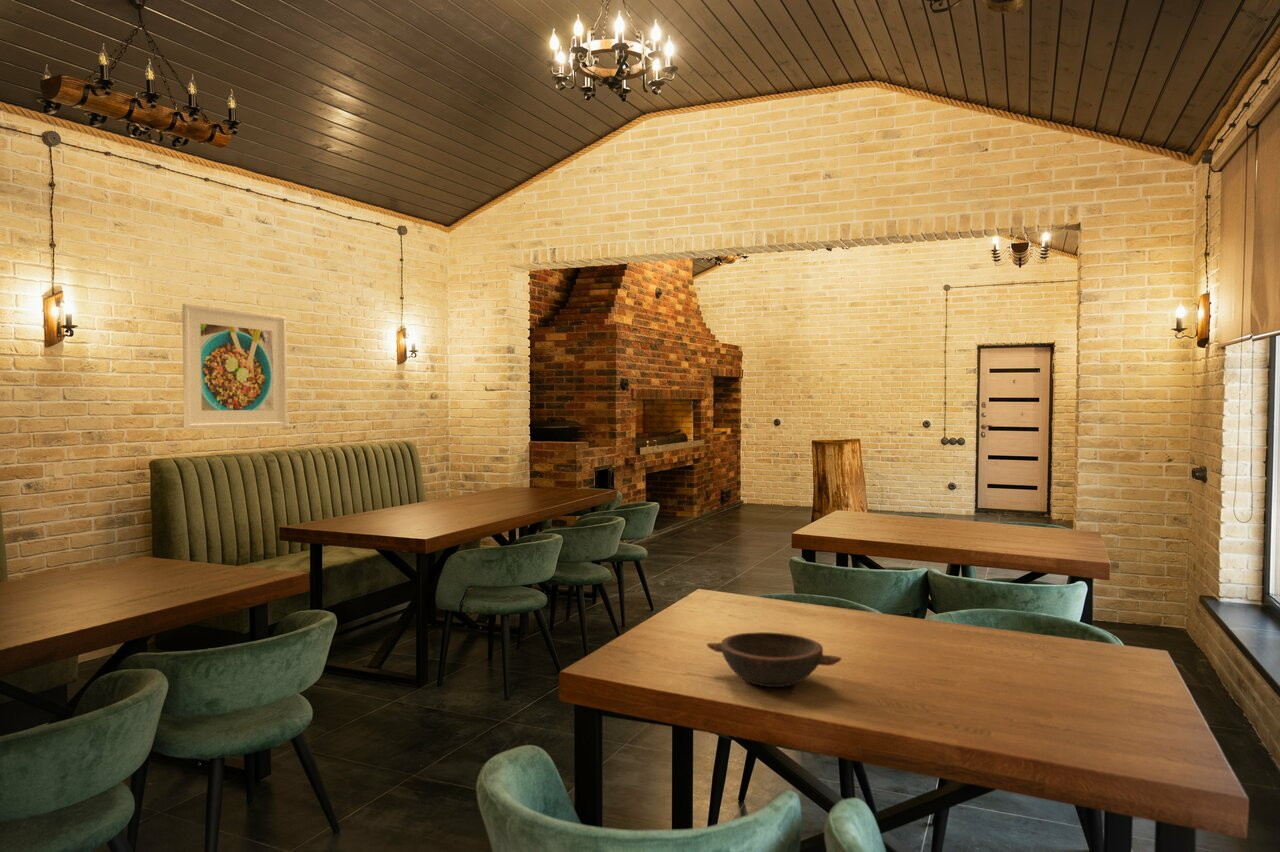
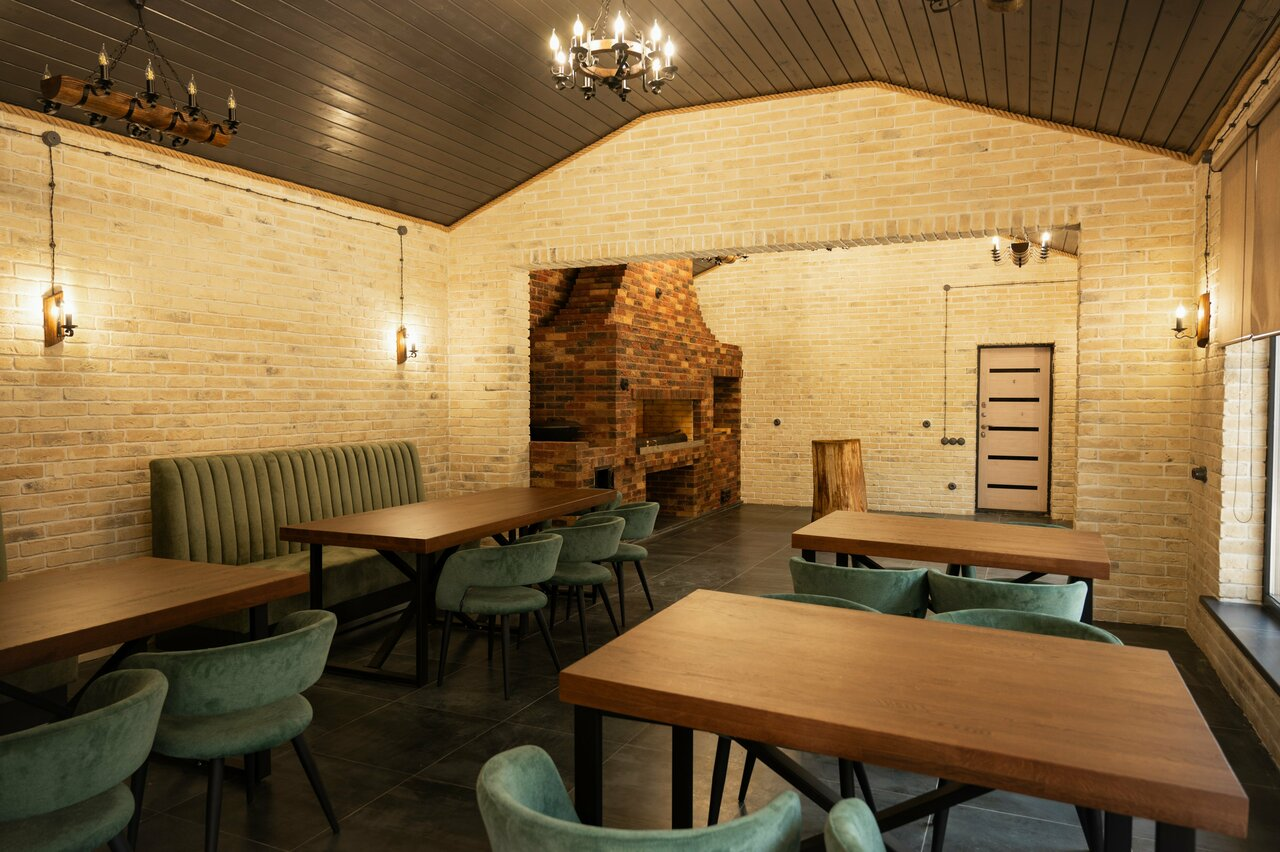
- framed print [181,303,288,429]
- bowl [706,631,843,688]
